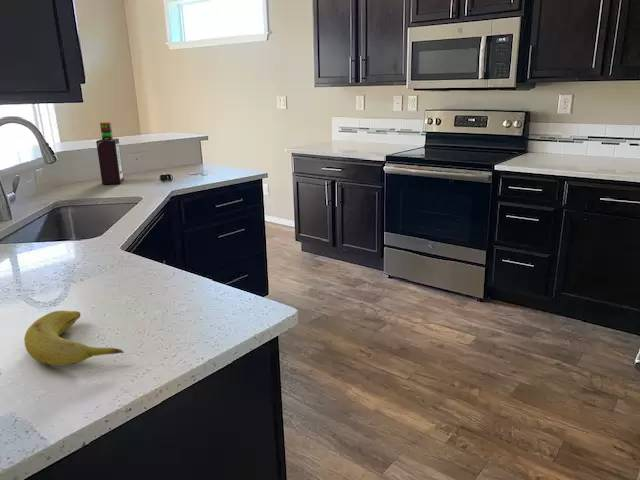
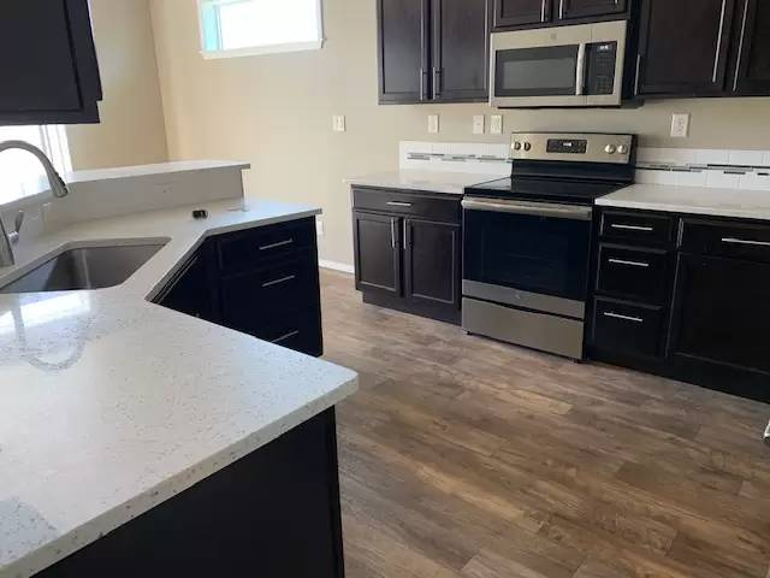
- bottle [95,121,125,185]
- fruit [23,310,125,367]
